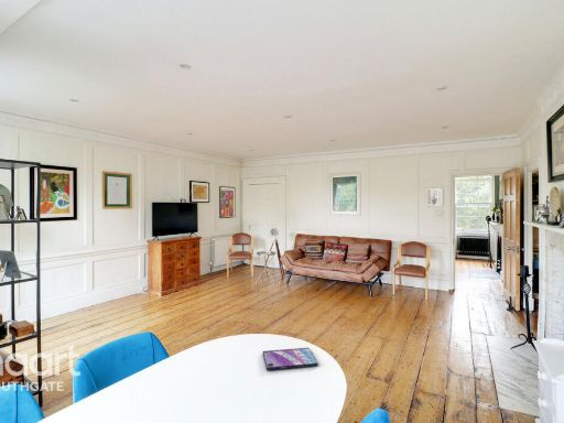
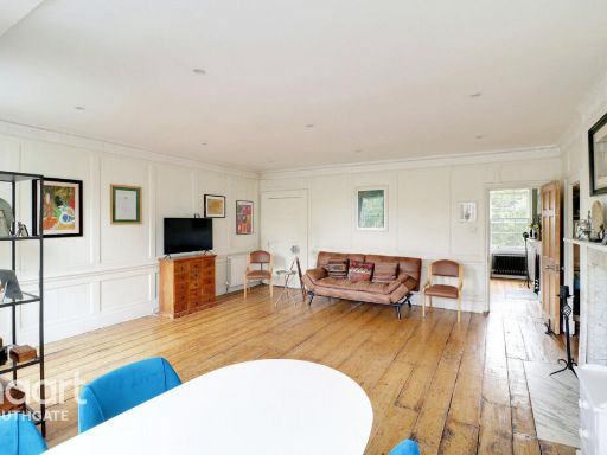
- video game case [262,347,318,371]
